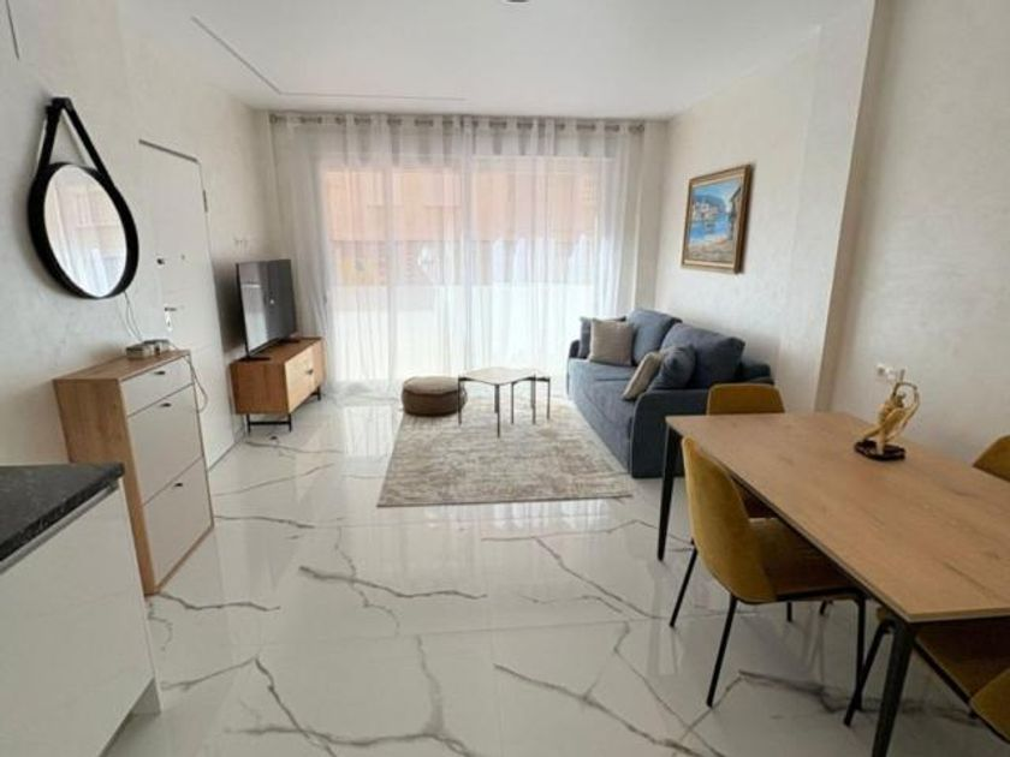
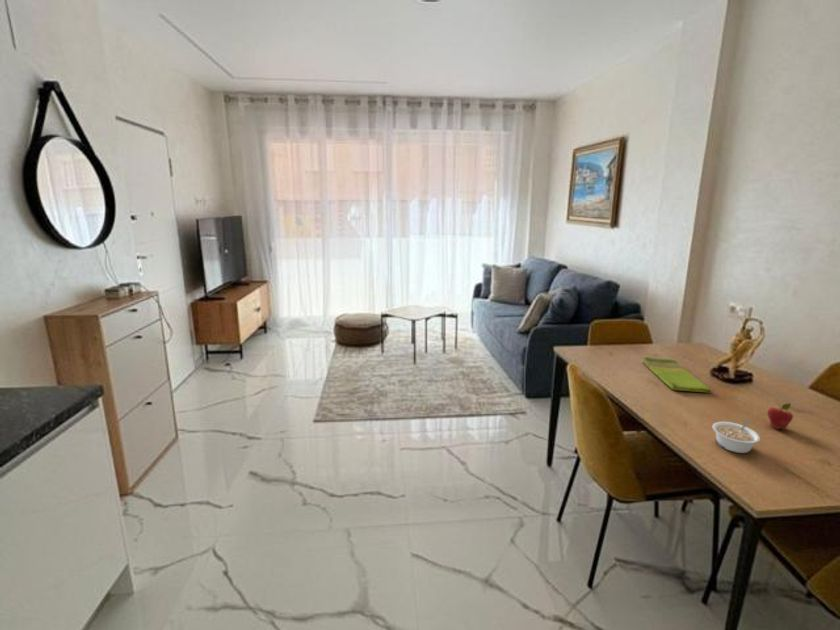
+ fruit [766,402,794,431]
+ dish towel [641,355,712,393]
+ legume [711,419,761,454]
